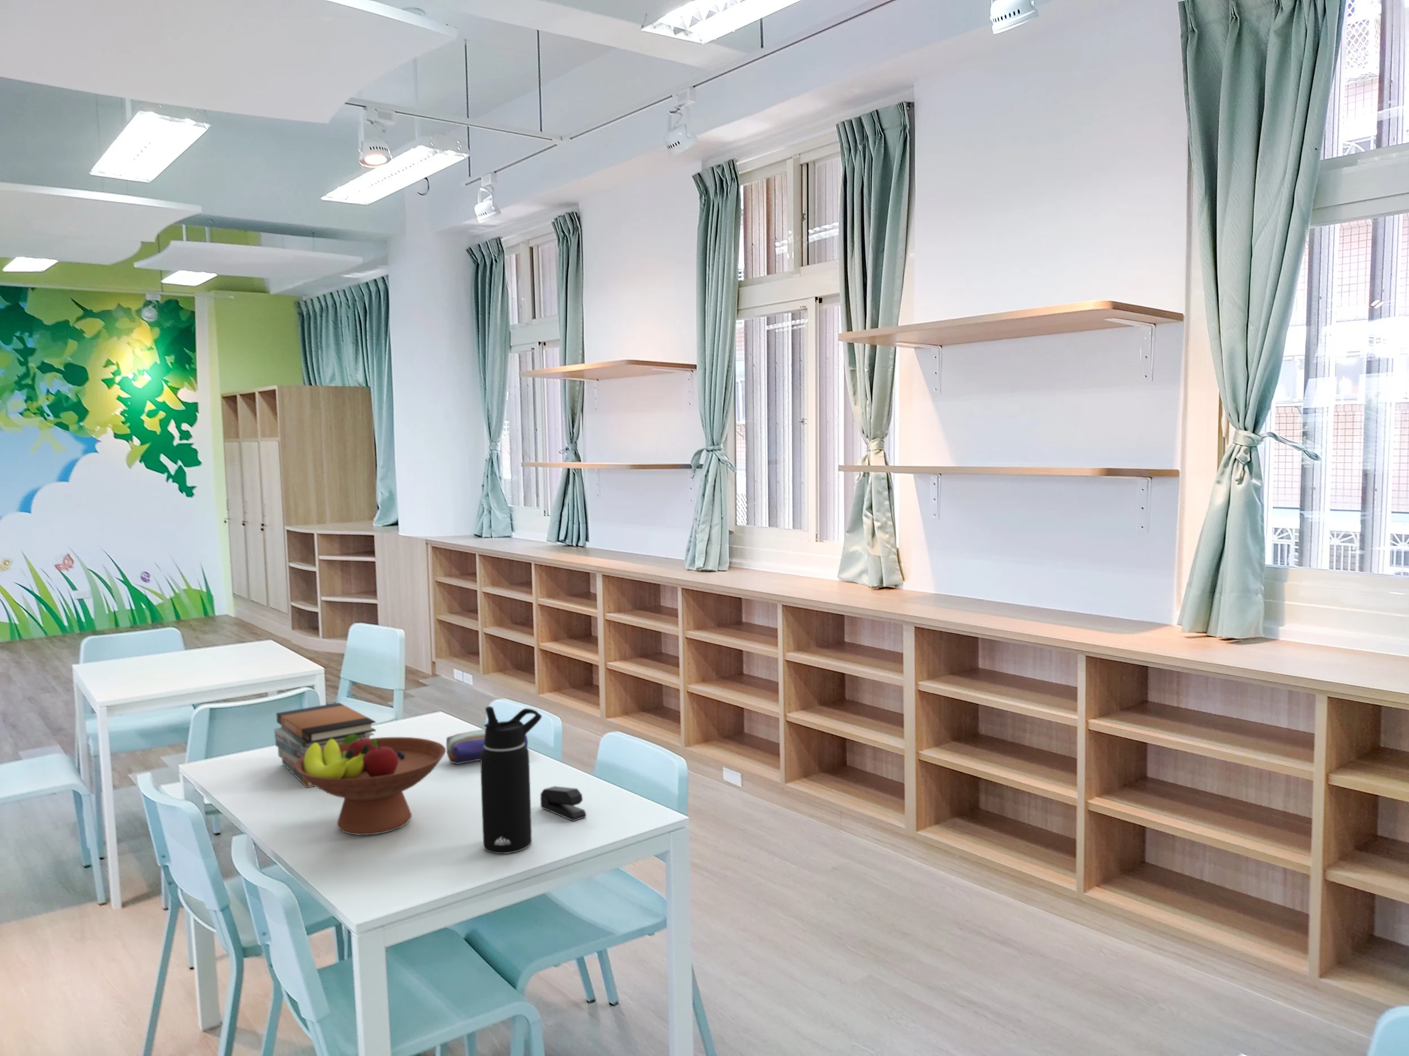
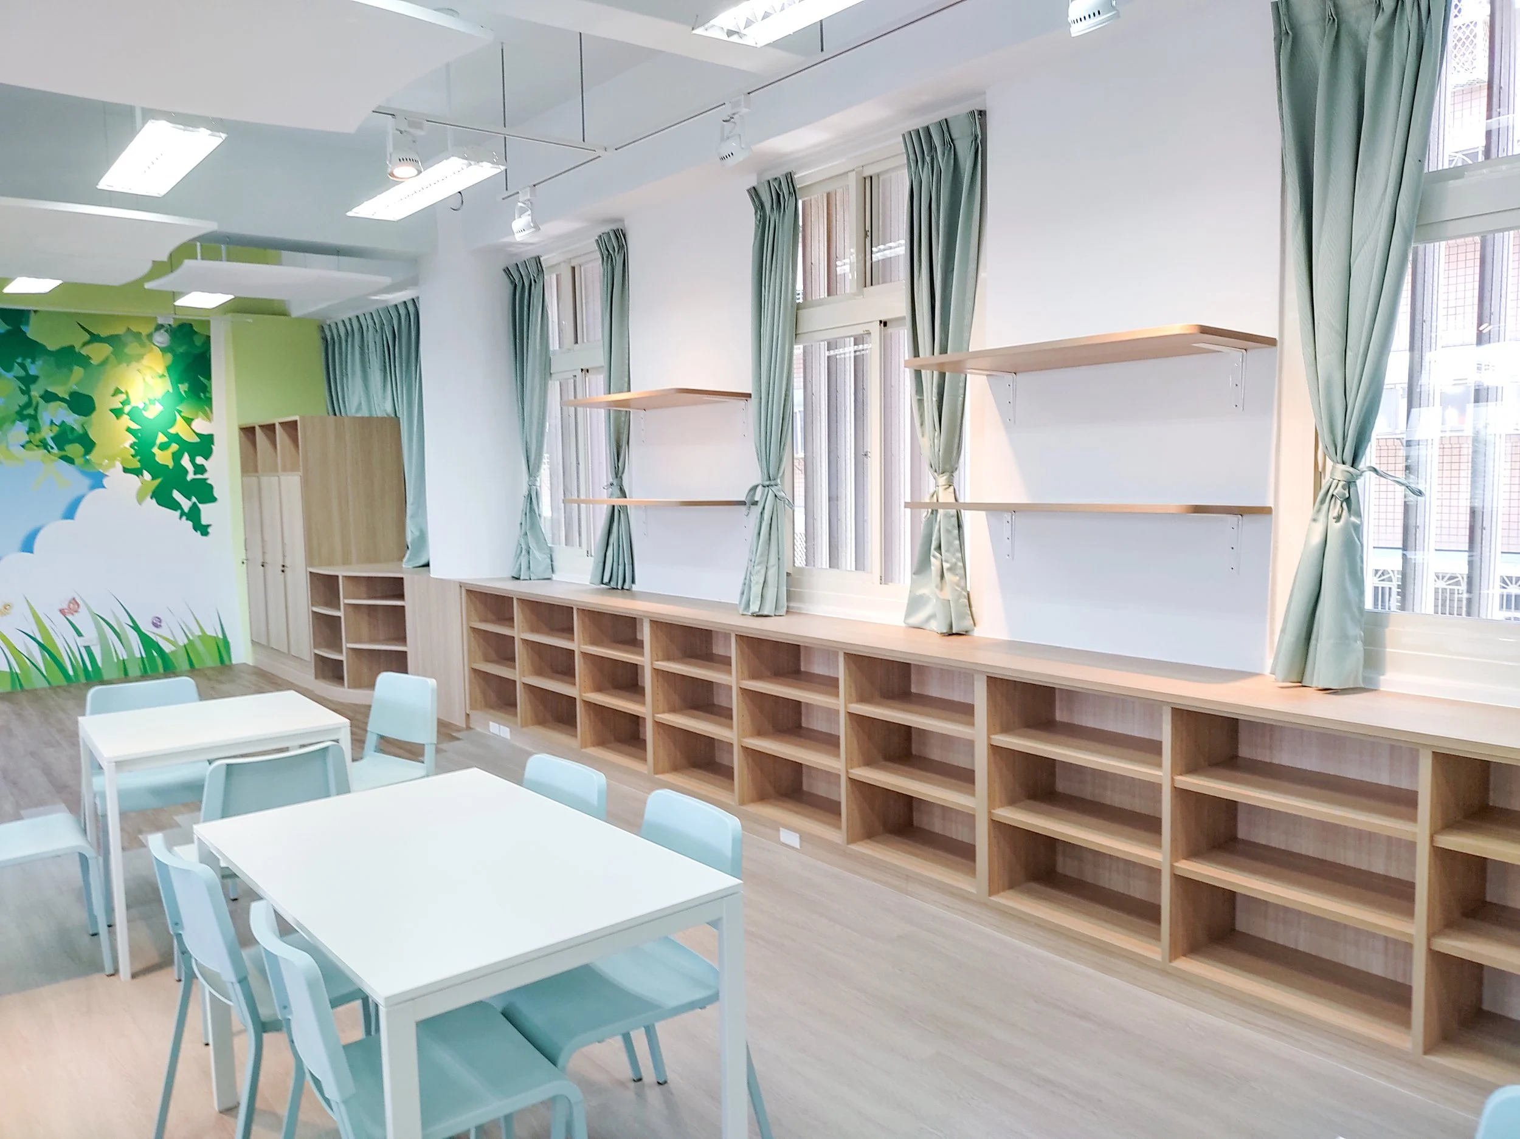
- stapler [540,785,587,822]
- water bottle [479,705,543,854]
- fruit bowl [295,734,446,835]
- pencil case [446,728,529,765]
- book stack [273,702,376,789]
